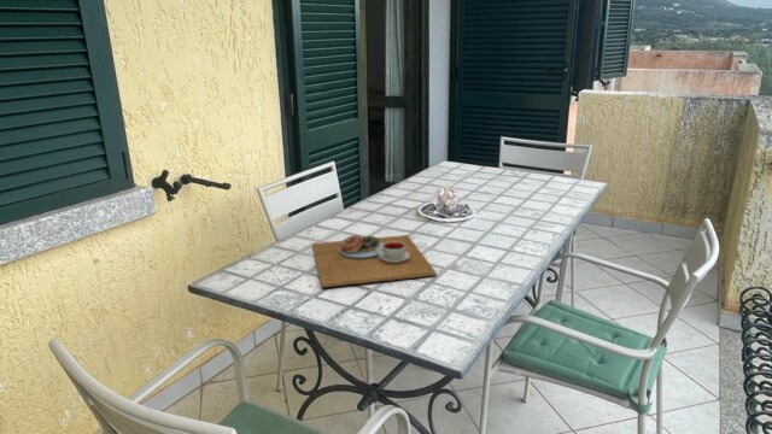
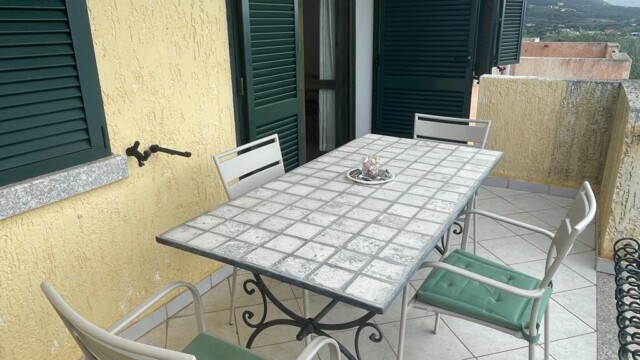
- placemat [311,234,438,288]
